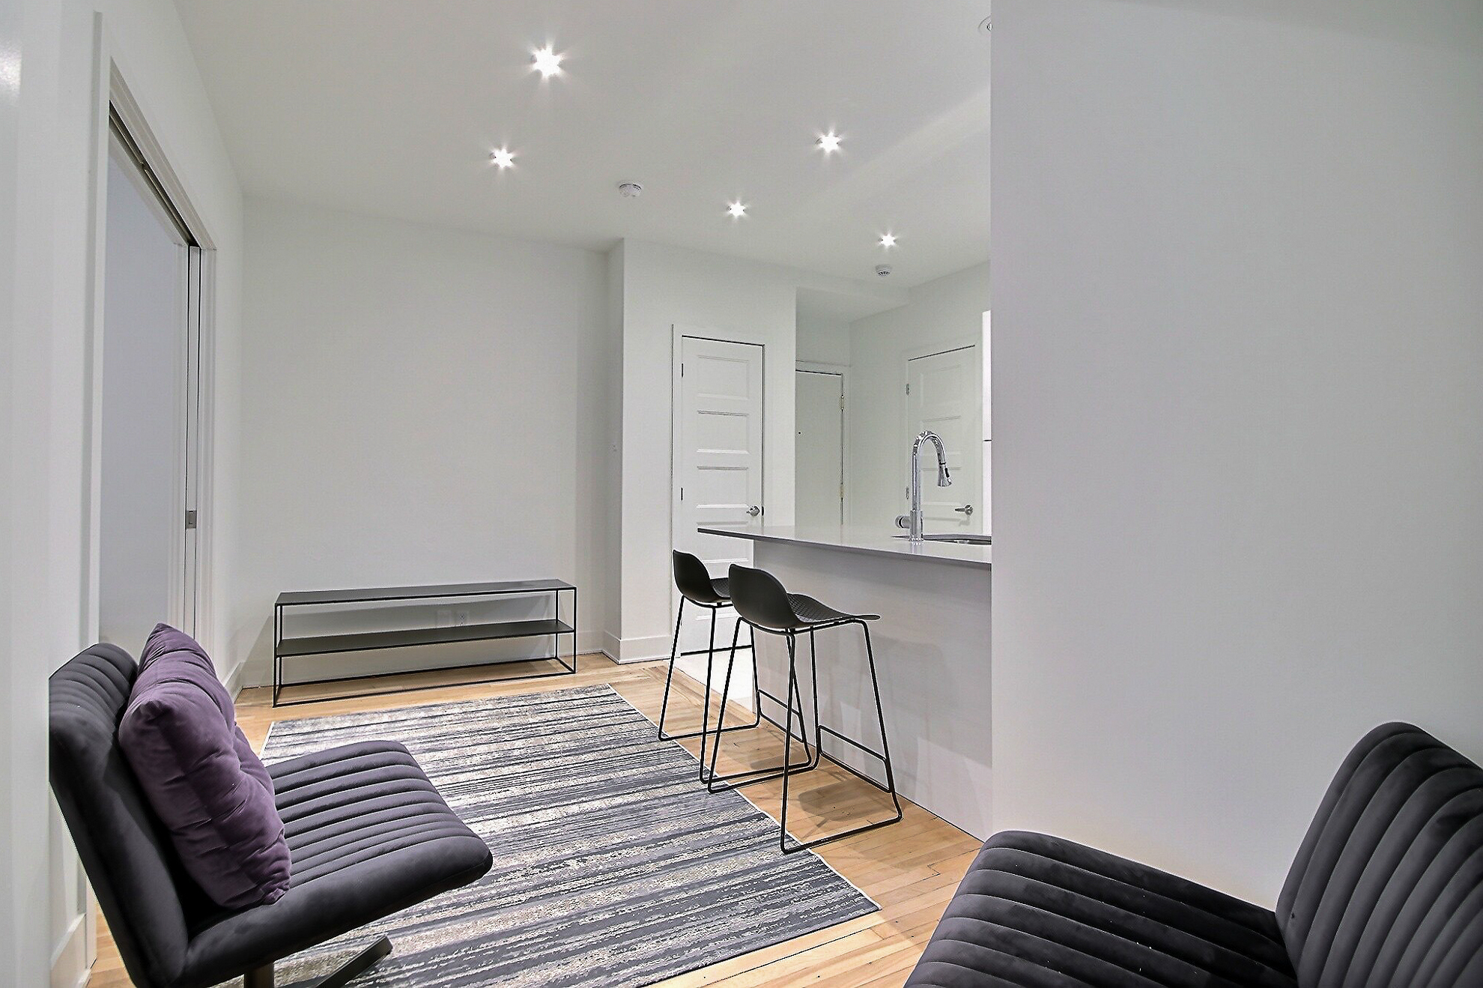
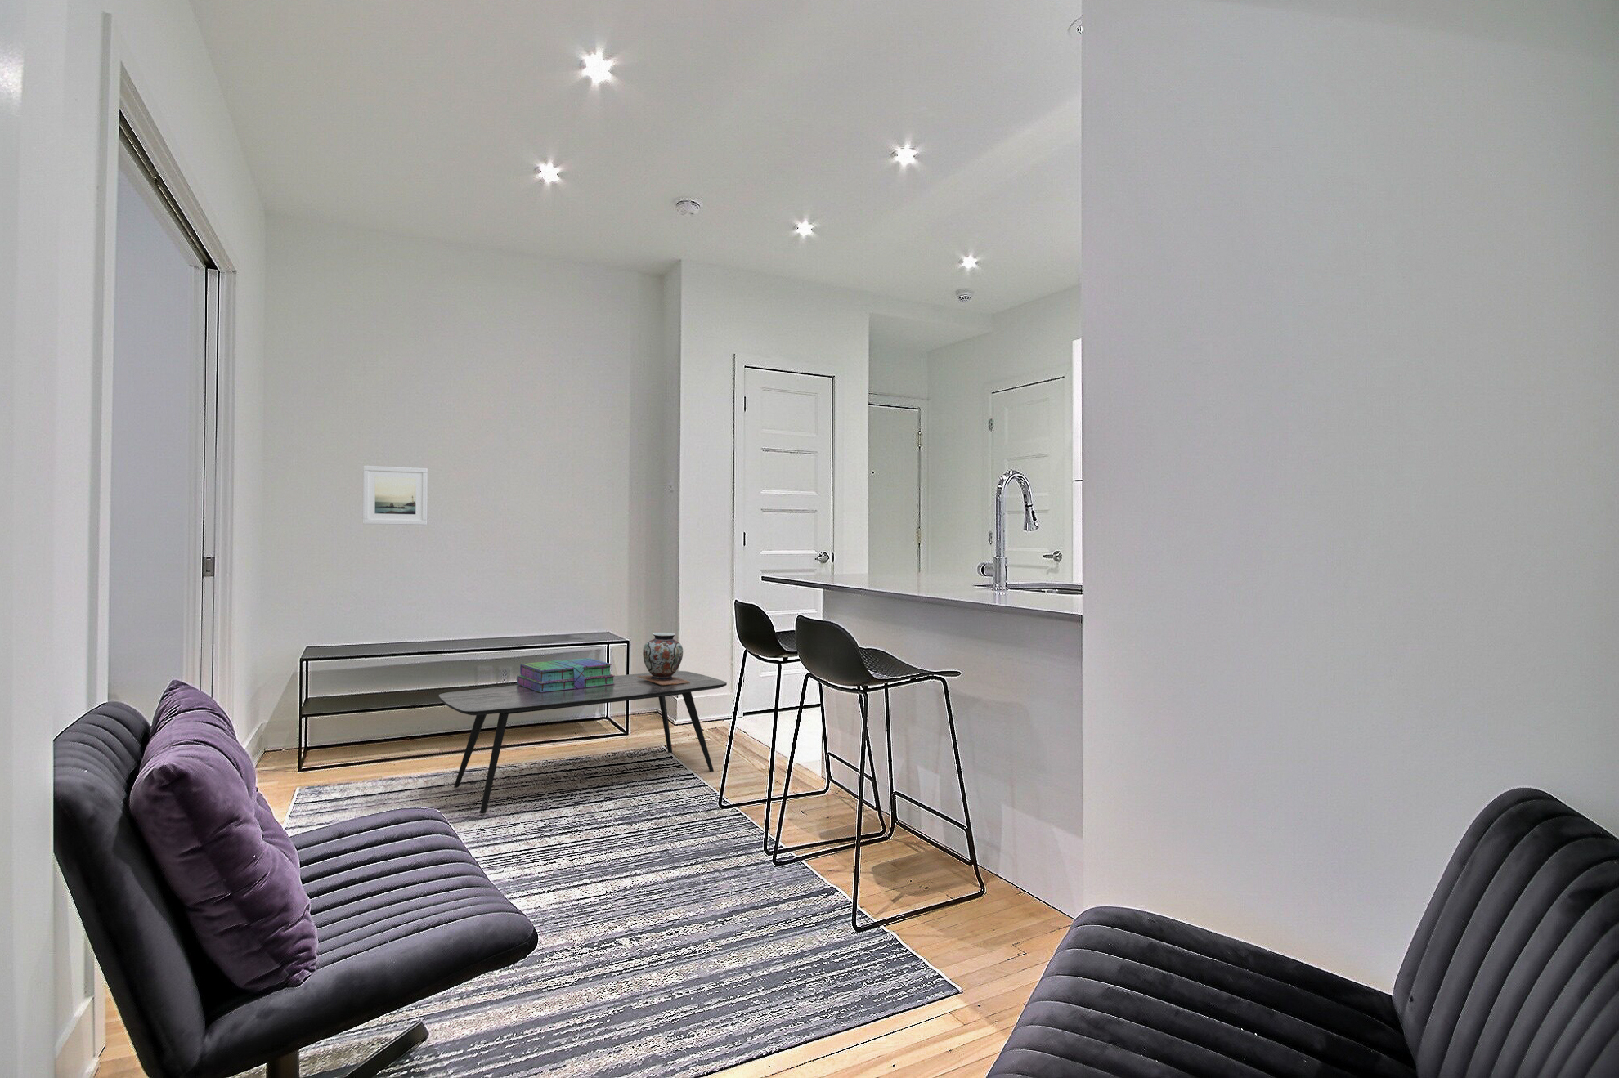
+ coffee table [438,670,728,815]
+ decorative vase [638,632,690,685]
+ stack of books [516,657,616,692]
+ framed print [362,466,429,526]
